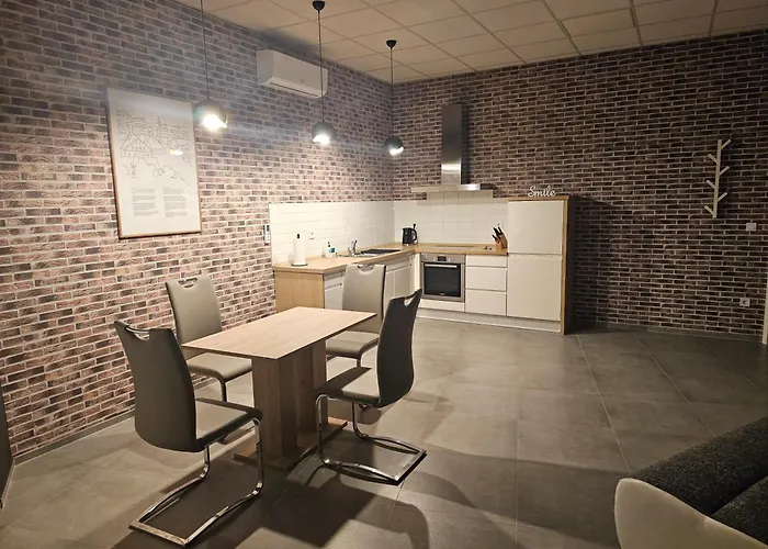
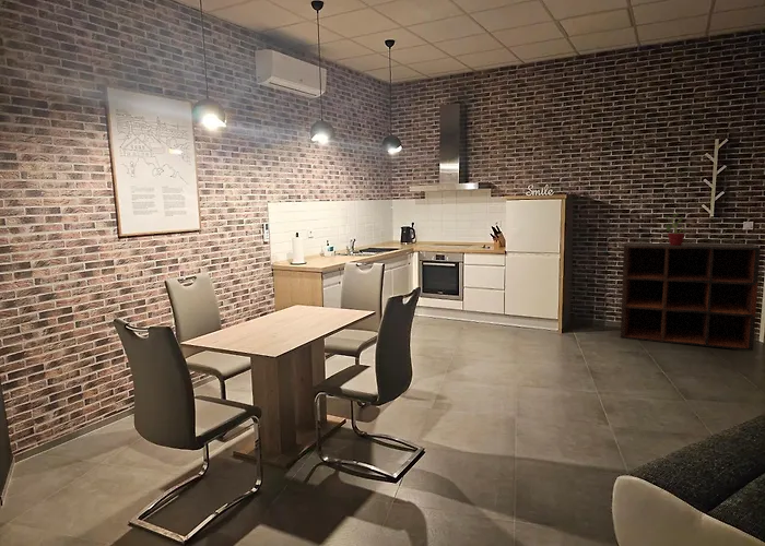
+ potted plant [662,212,688,246]
+ shelving unit [620,241,762,352]
